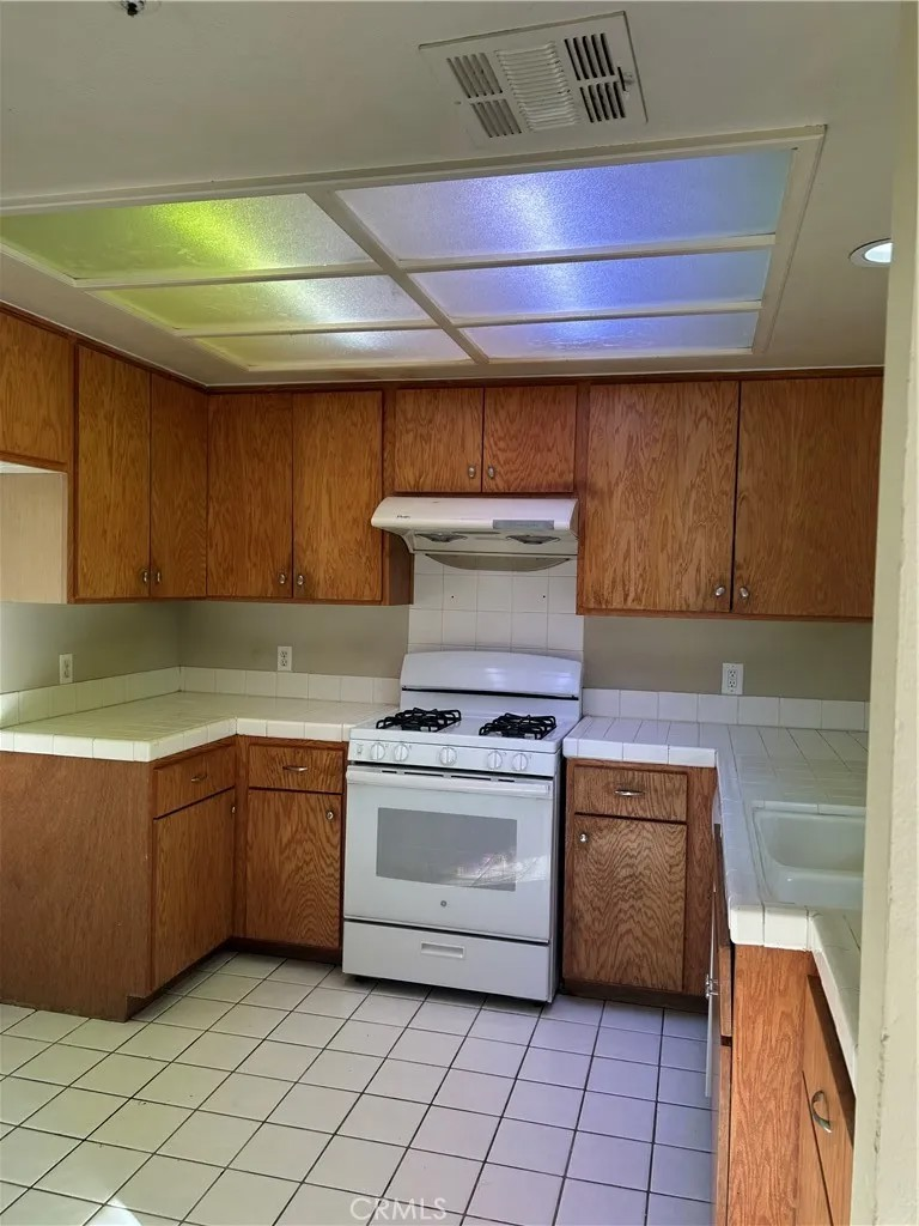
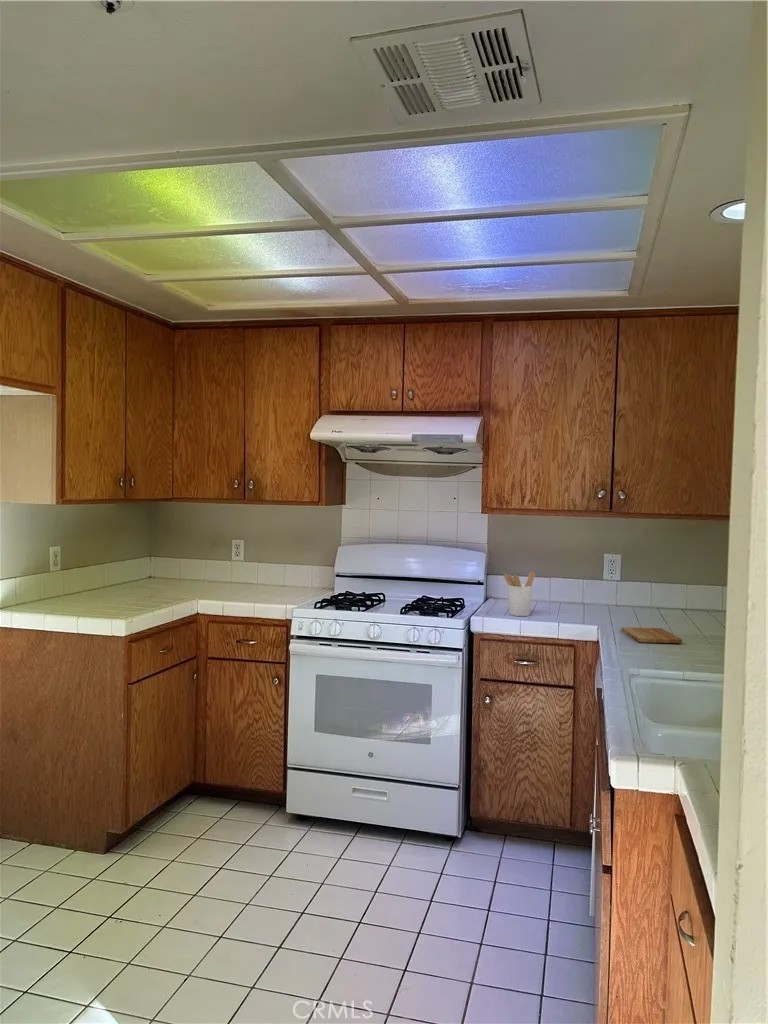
+ cutting board [621,626,683,644]
+ utensil holder [502,571,536,617]
